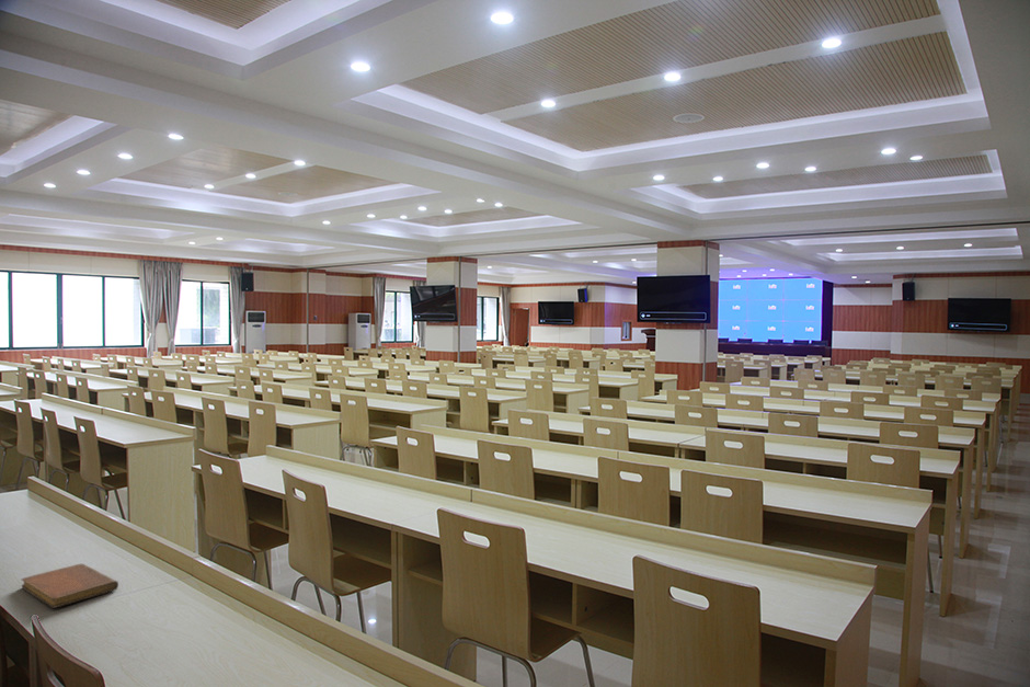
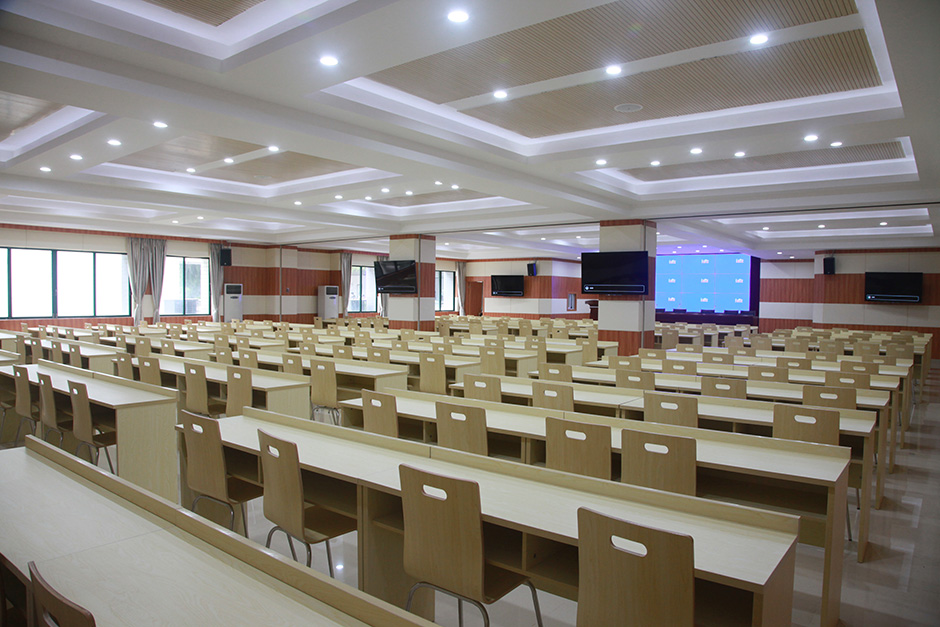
- notebook [21,563,119,609]
